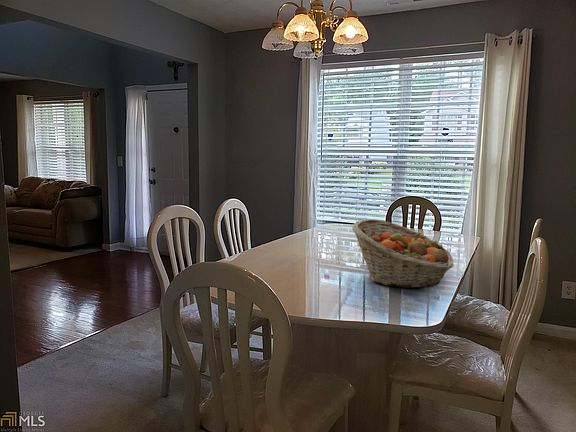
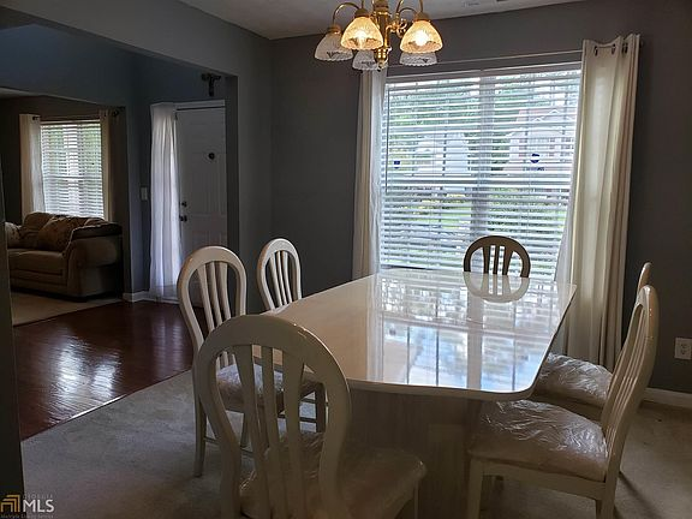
- fruit basket [351,218,454,289]
